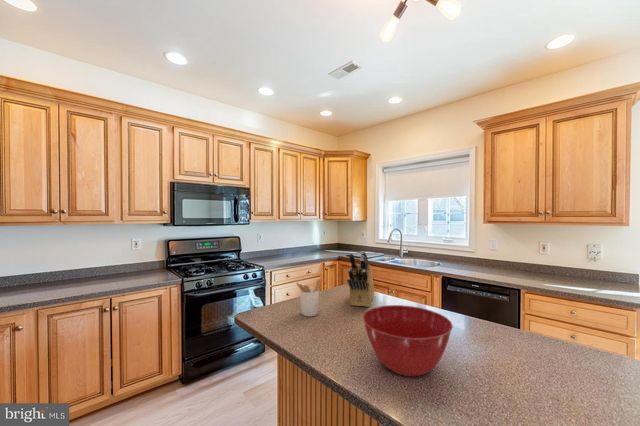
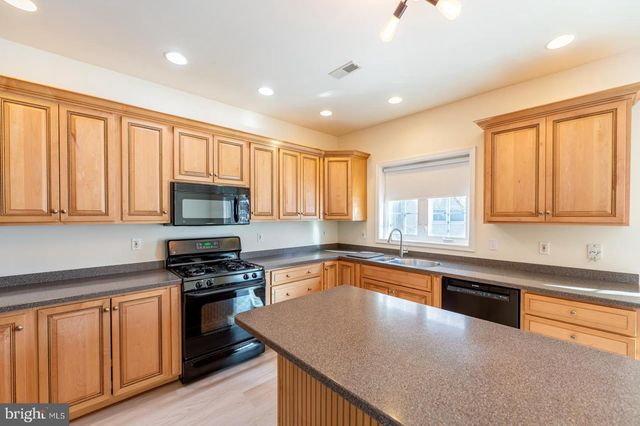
- knife block [346,250,375,308]
- utensil holder [295,278,322,317]
- mixing bowl [362,304,454,377]
